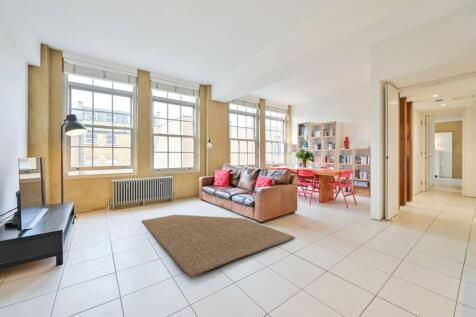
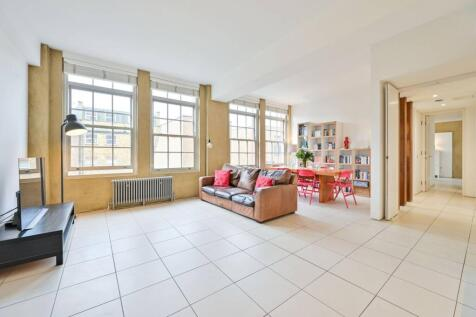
- rug [141,214,295,278]
